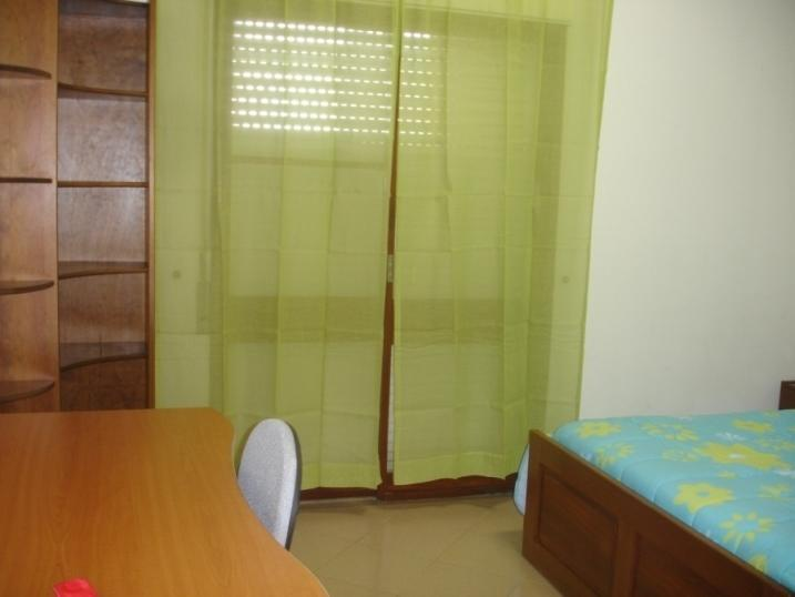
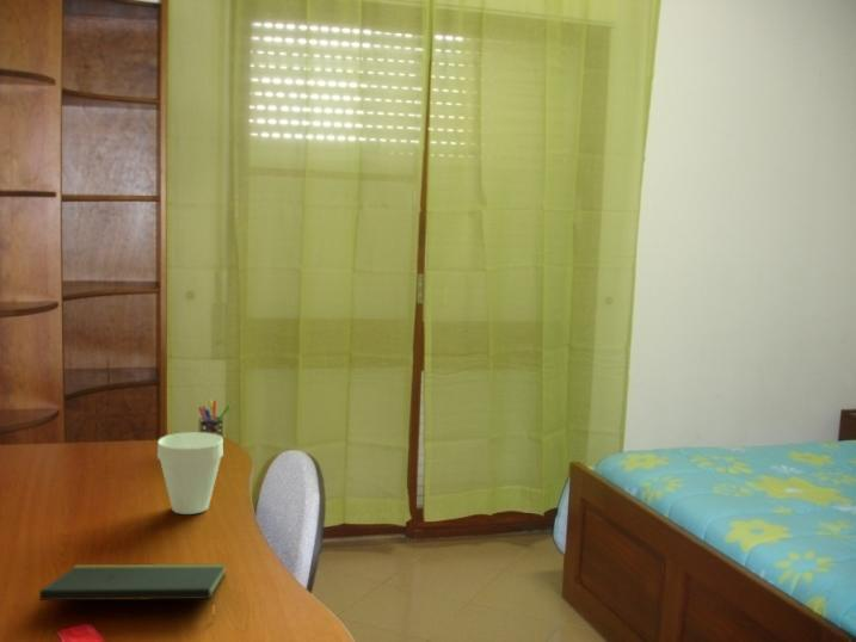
+ notepad [38,562,228,621]
+ pen holder [197,399,232,445]
+ cup [156,431,224,516]
